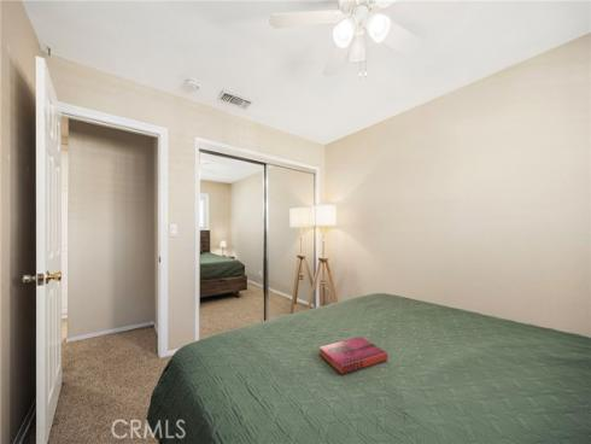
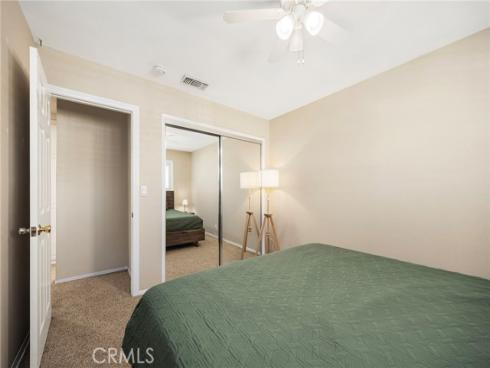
- hardback book [318,335,390,375]
